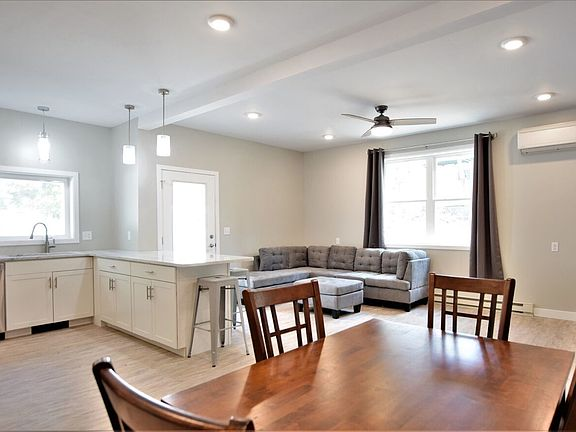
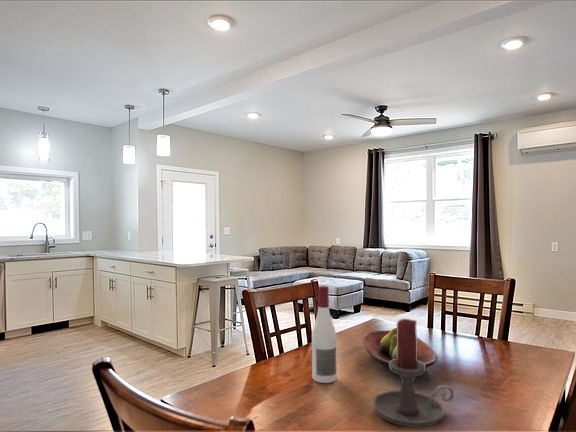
+ candle holder [372,318,455,429]
+ fruit bowl [362,327,438,376]
+ alcohol [311,285,338,384]
